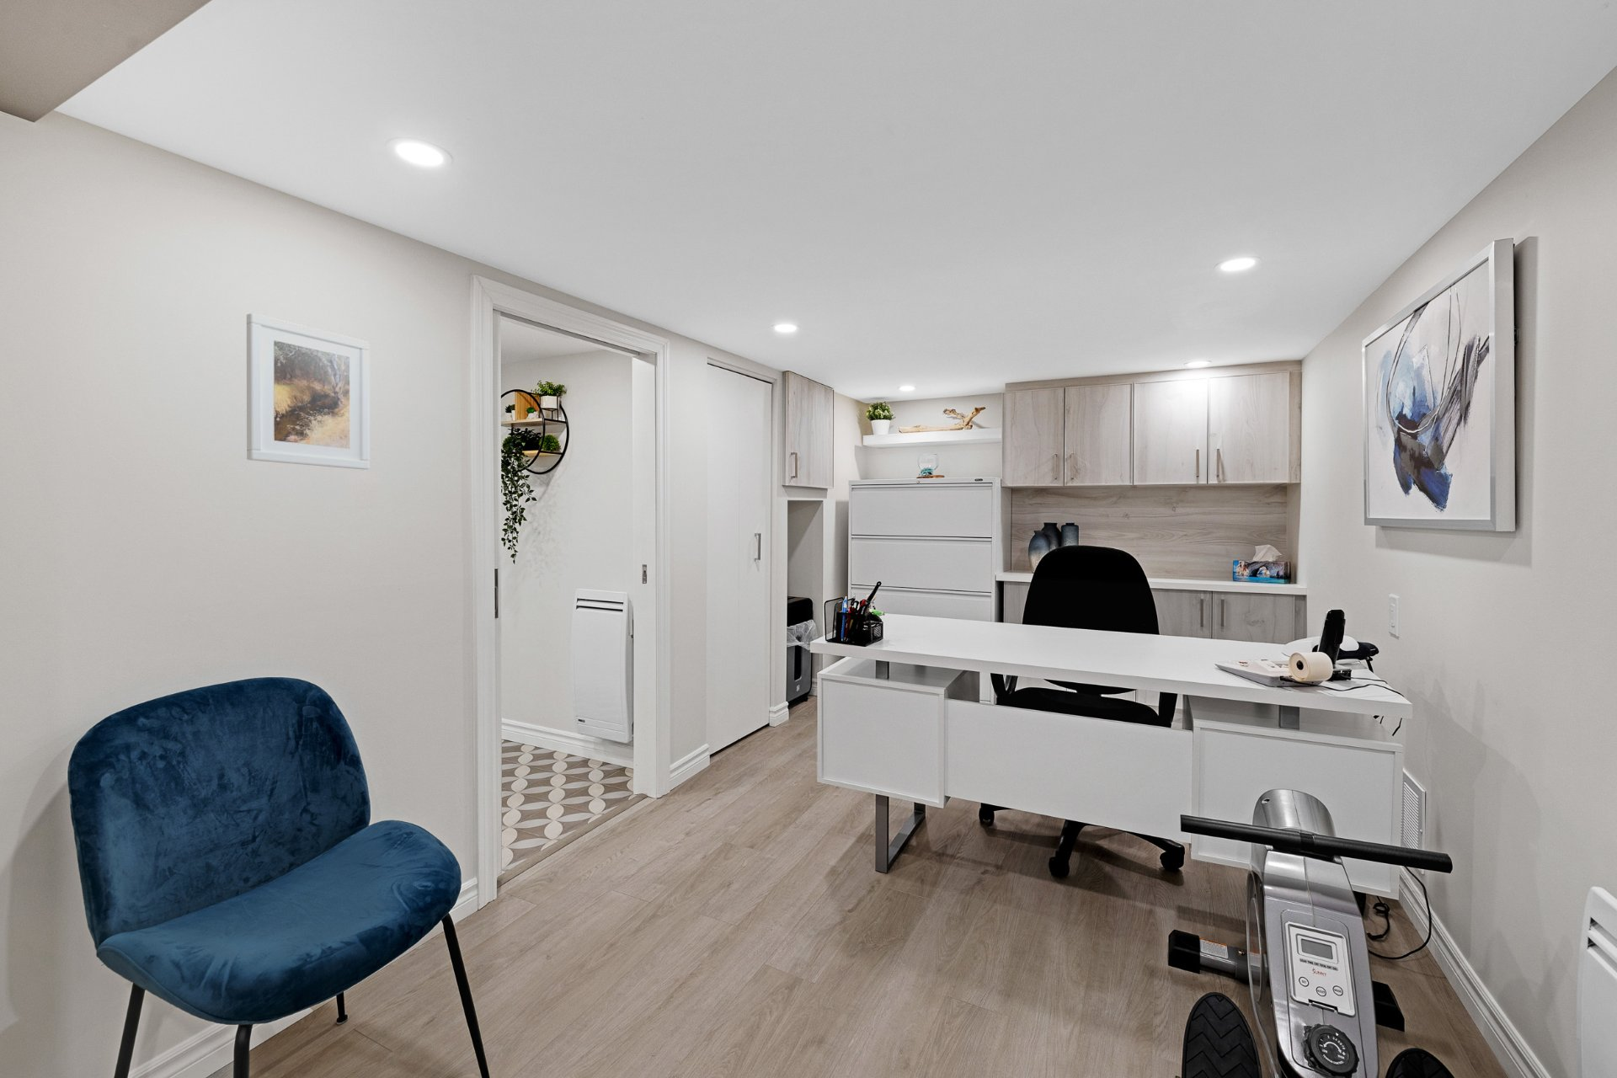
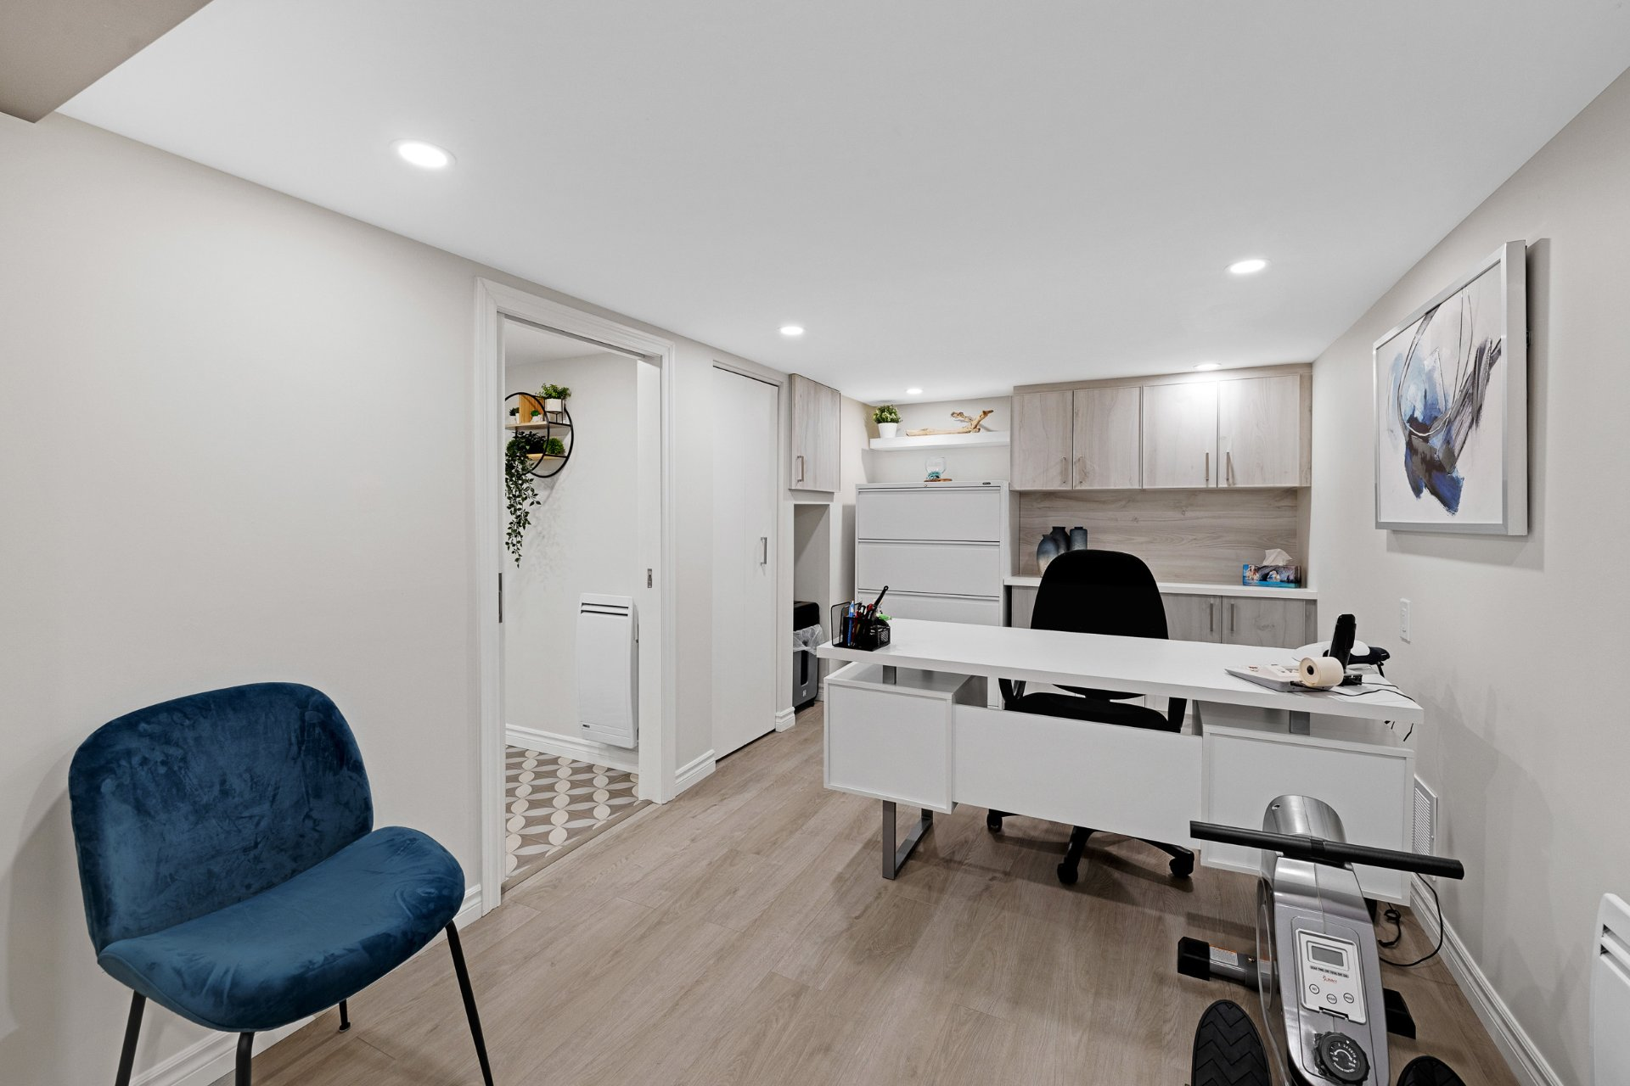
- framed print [245,313,371,470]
